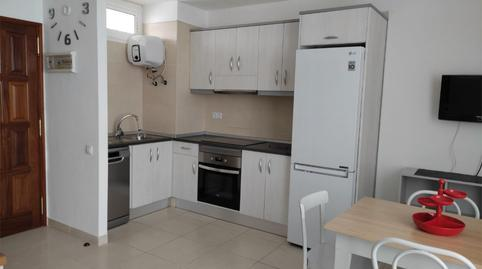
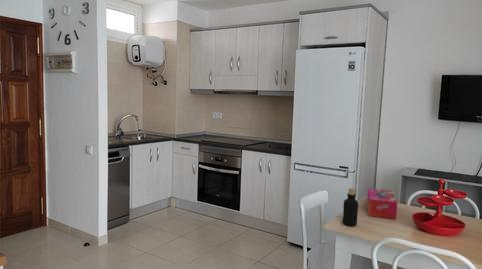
+ bottle [341,187,359,227]
+ tissue box [366,188,398,220]
